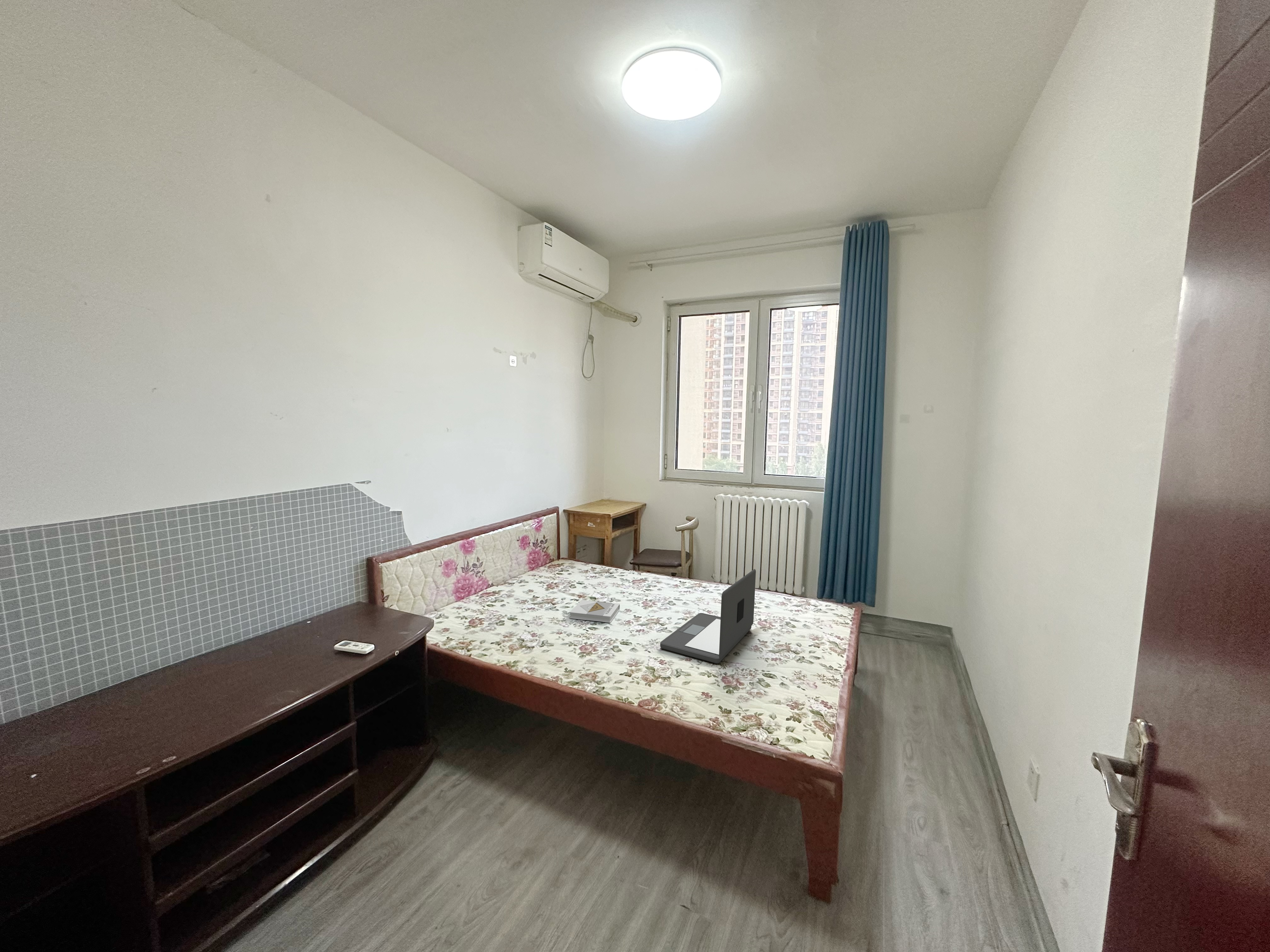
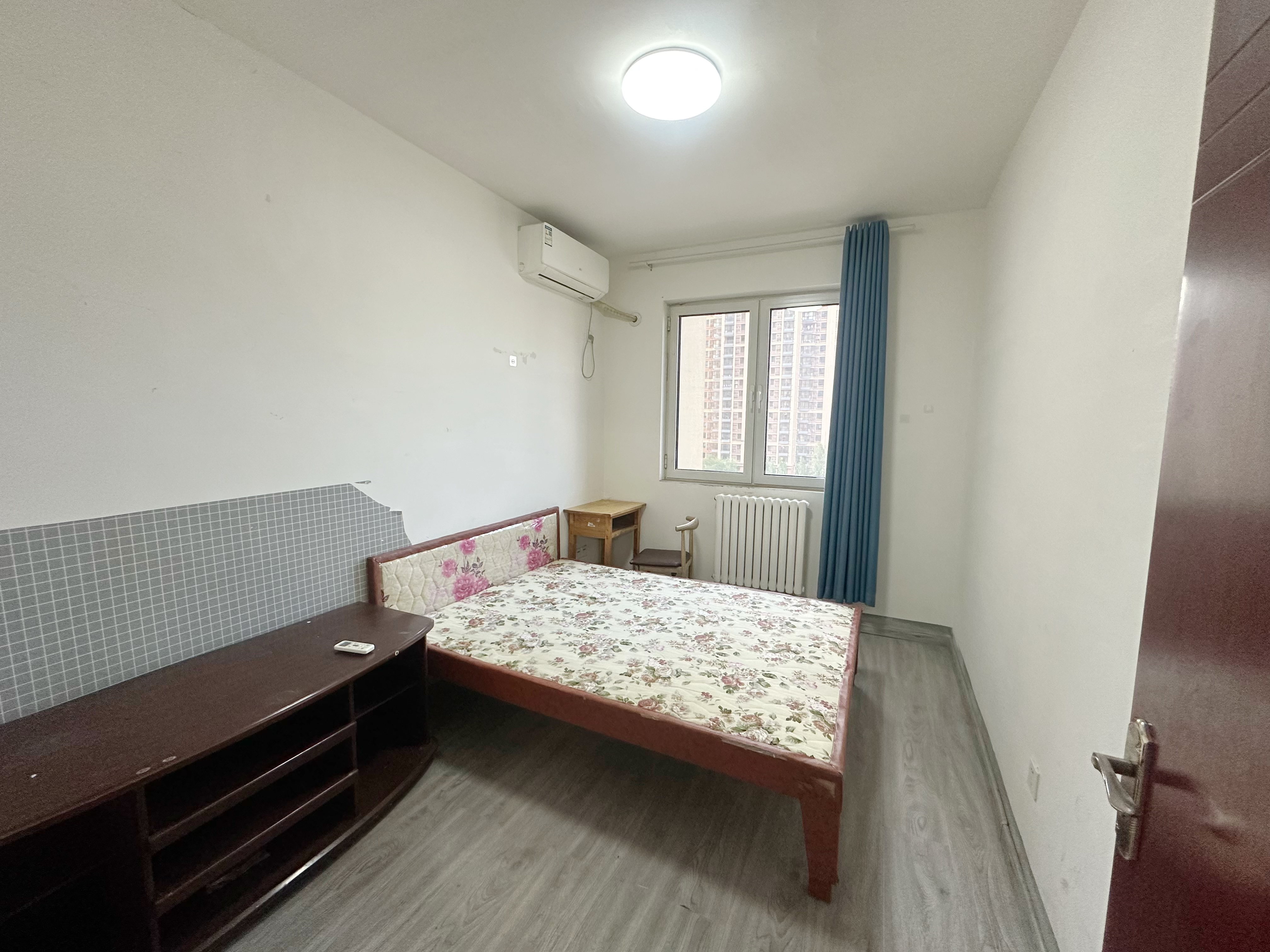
- laptop [660,569,756,664]
- book [569,600,620,623]
